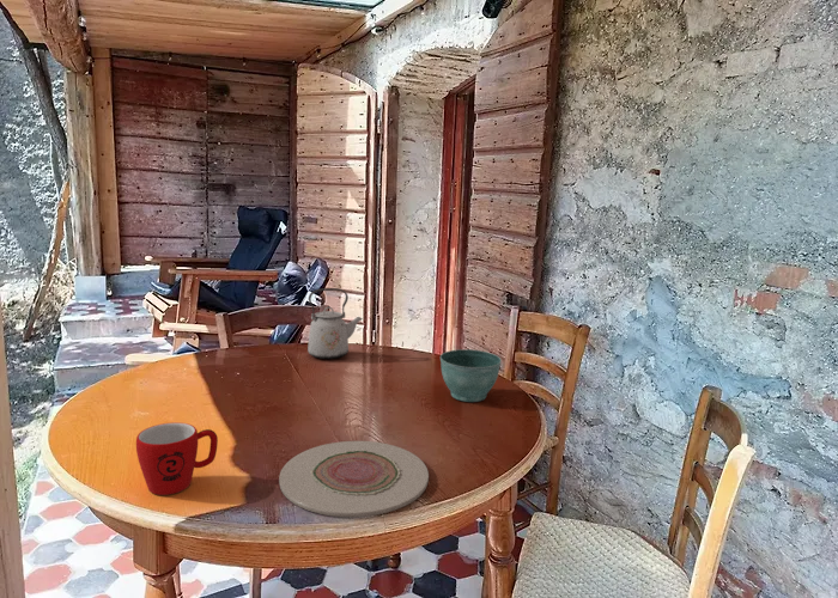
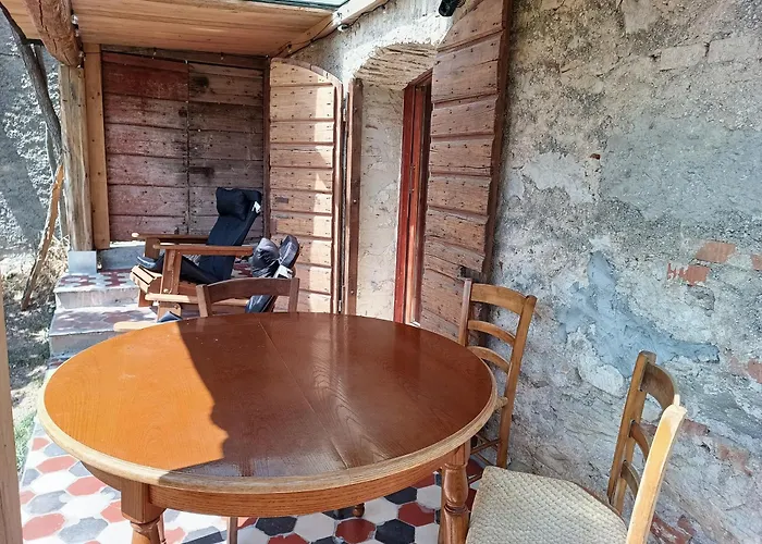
- plate [278,440,430,518]
- flower pot [439,348,503,403]
- mug [135,421,219,496]
- kettle [306,287,364,360]
